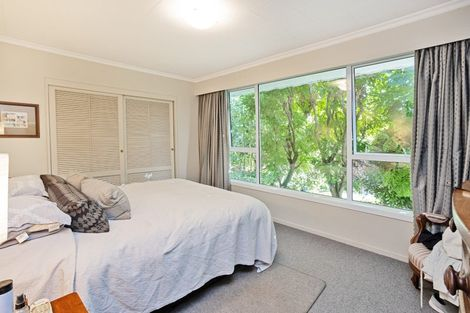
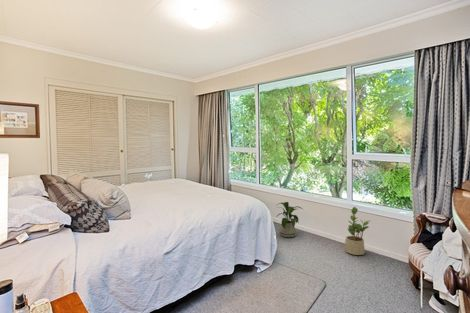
+ potted plant [344,206,371,256]
+ house plant [275,201,303,238]
